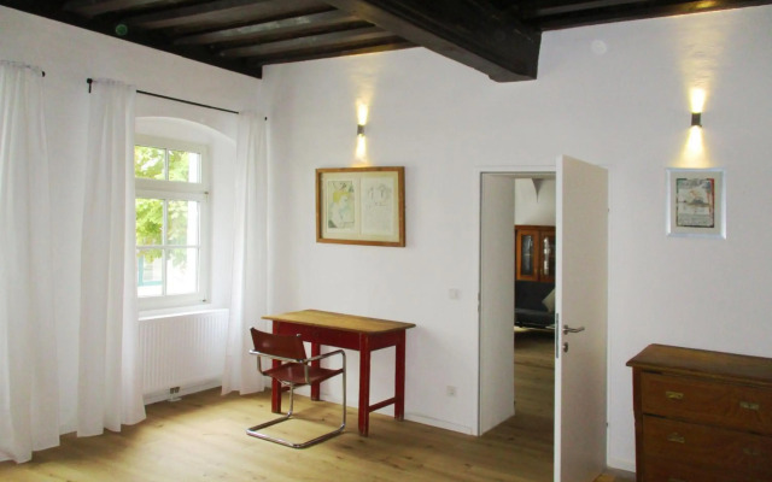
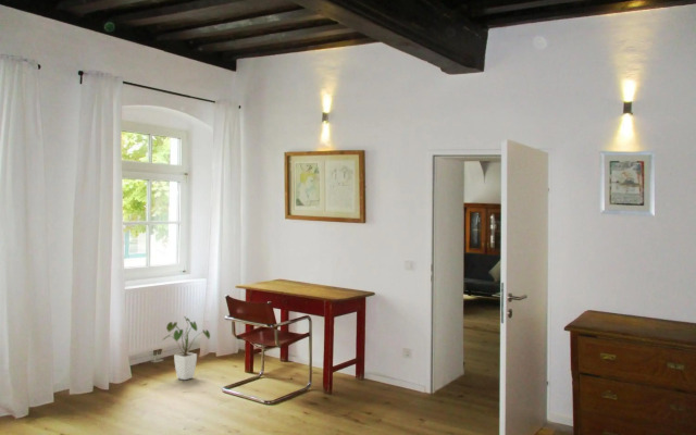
+ house plant [162,315,211,381]
